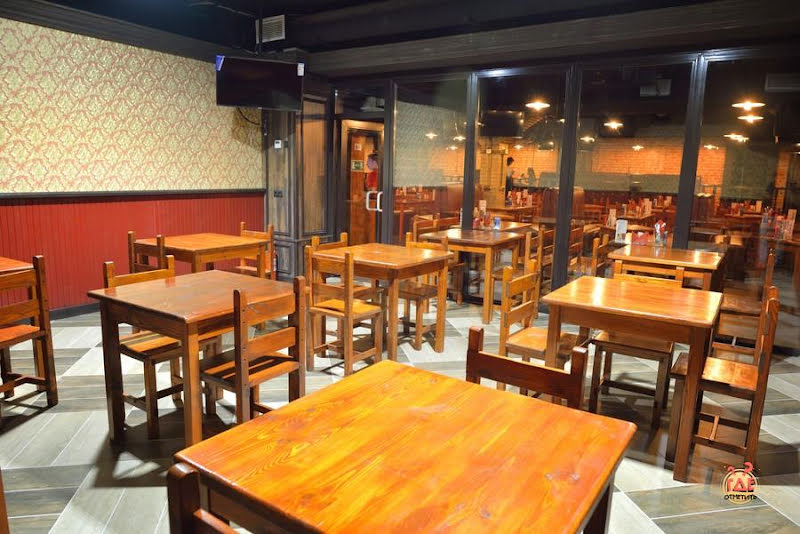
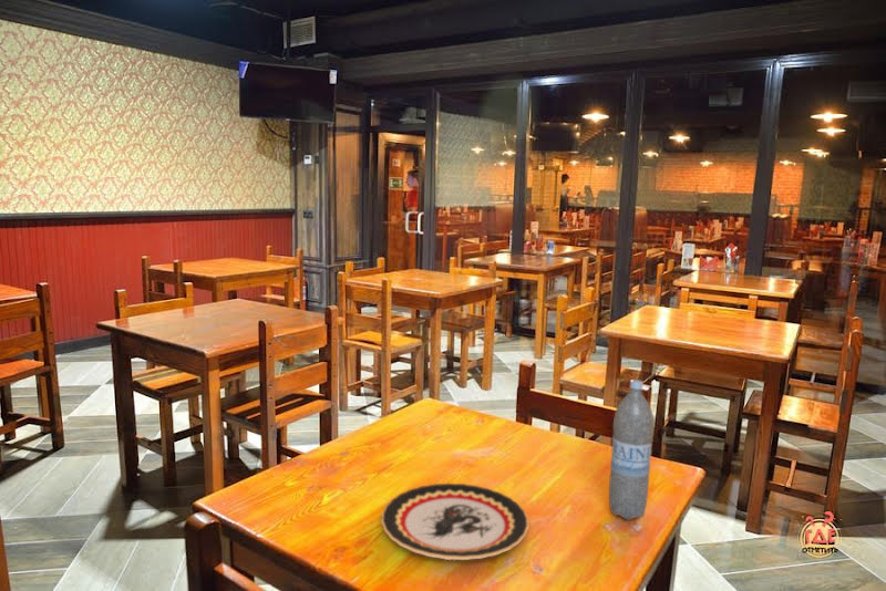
+ water bottle [608,379,655,521]
+ plate [380,483,529,561]
